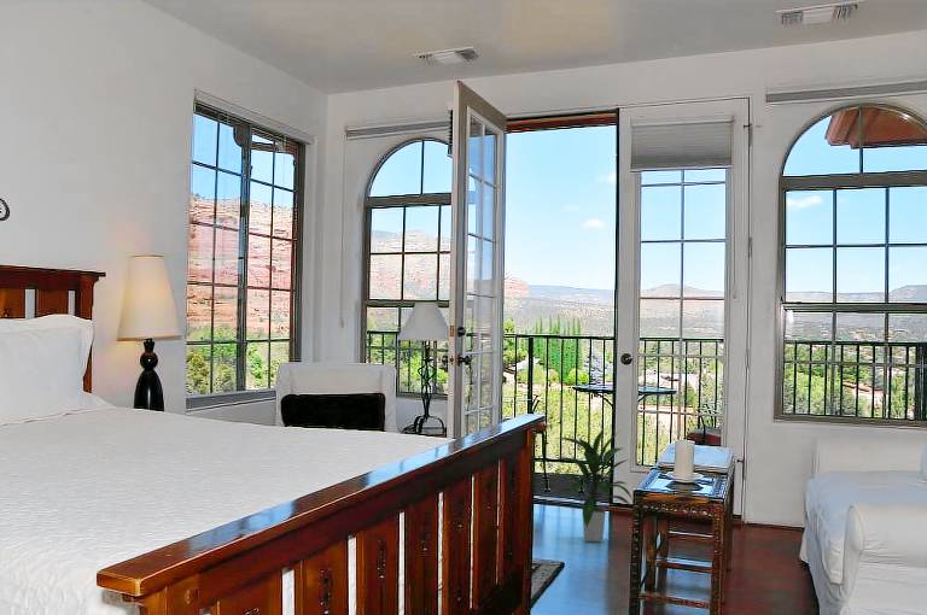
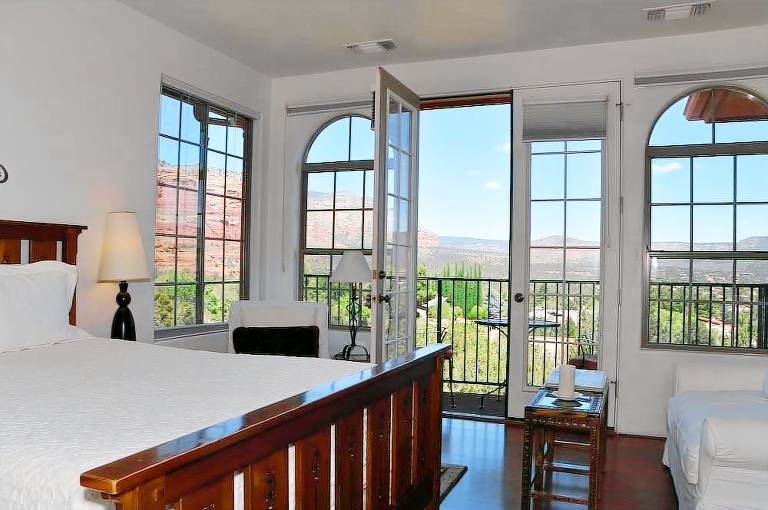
- indoor plant [553,426,634,543]
